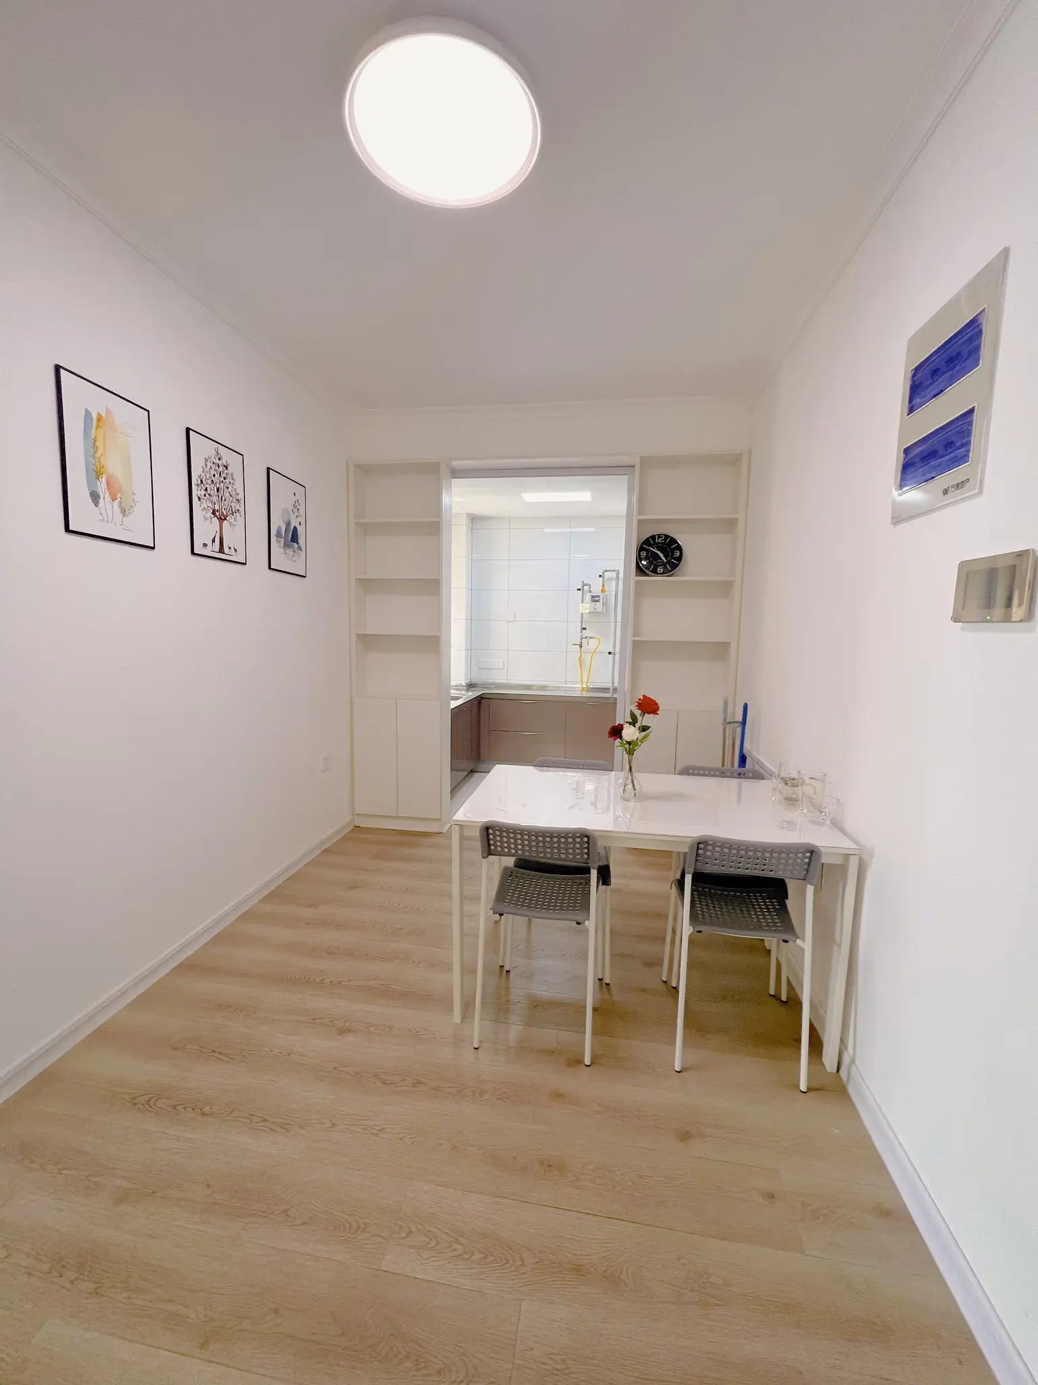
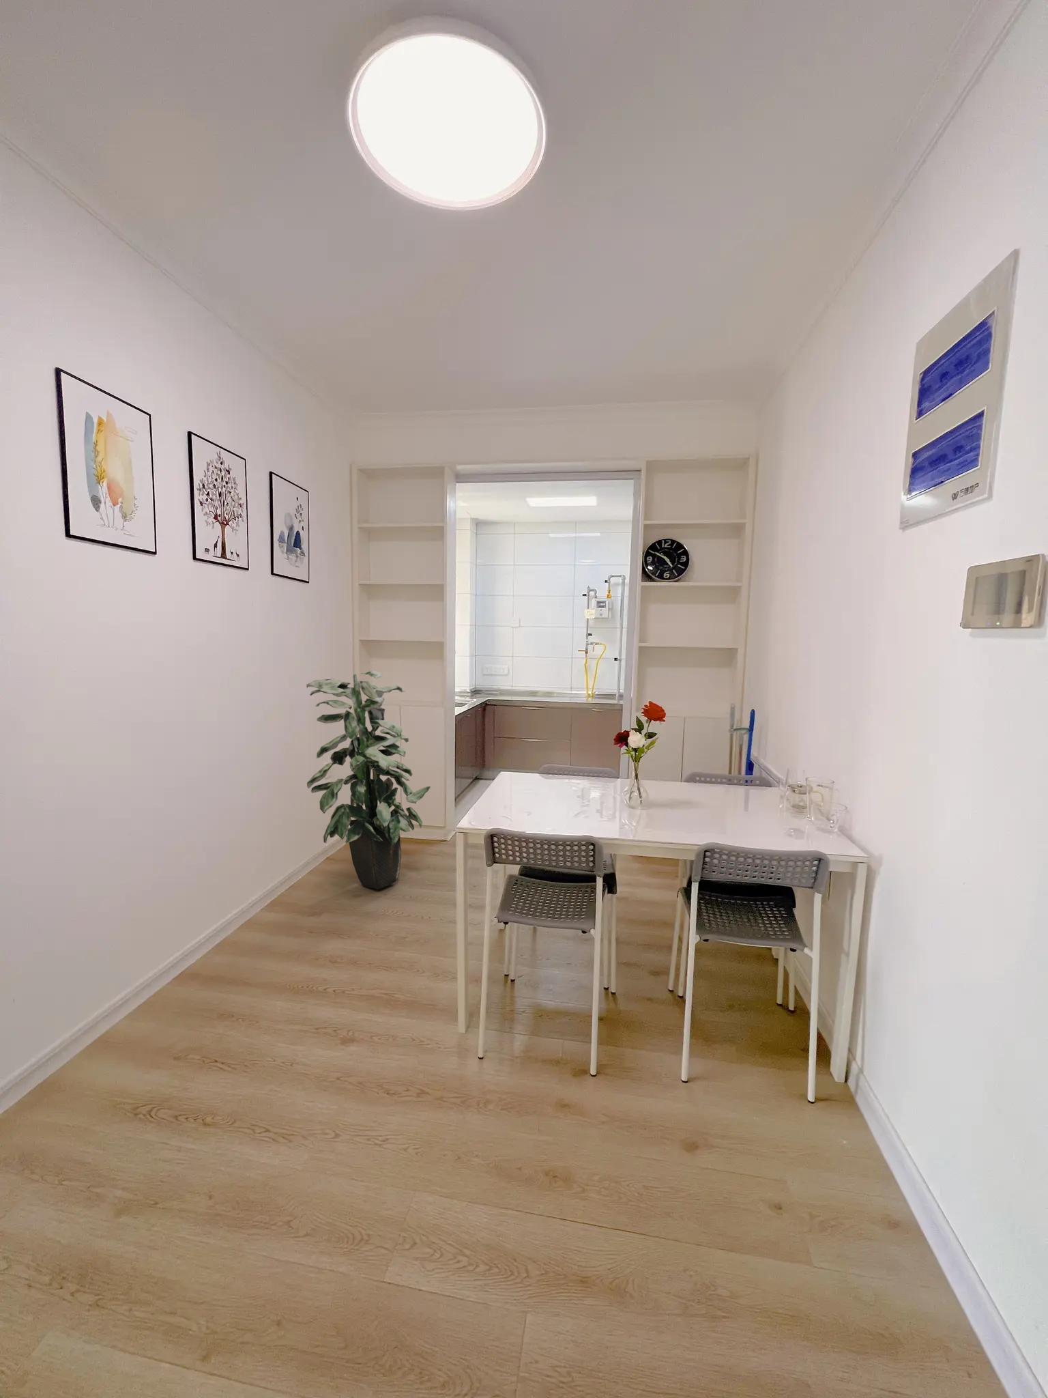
+ indoor plant [306,669,432,891]
